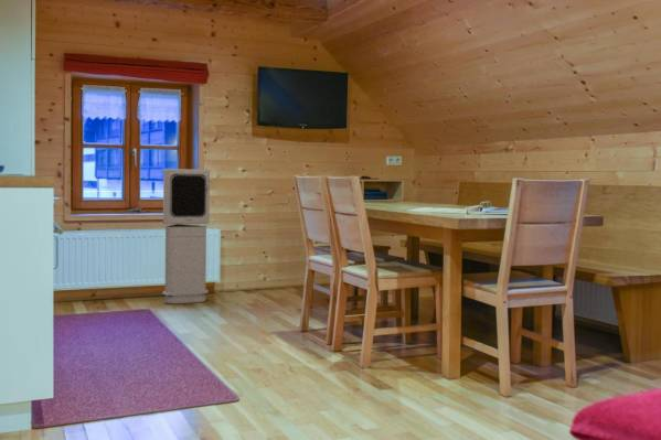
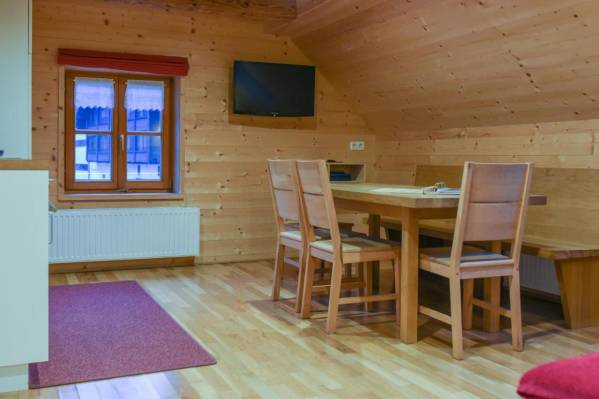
- air purifier [161,168,211,304]
